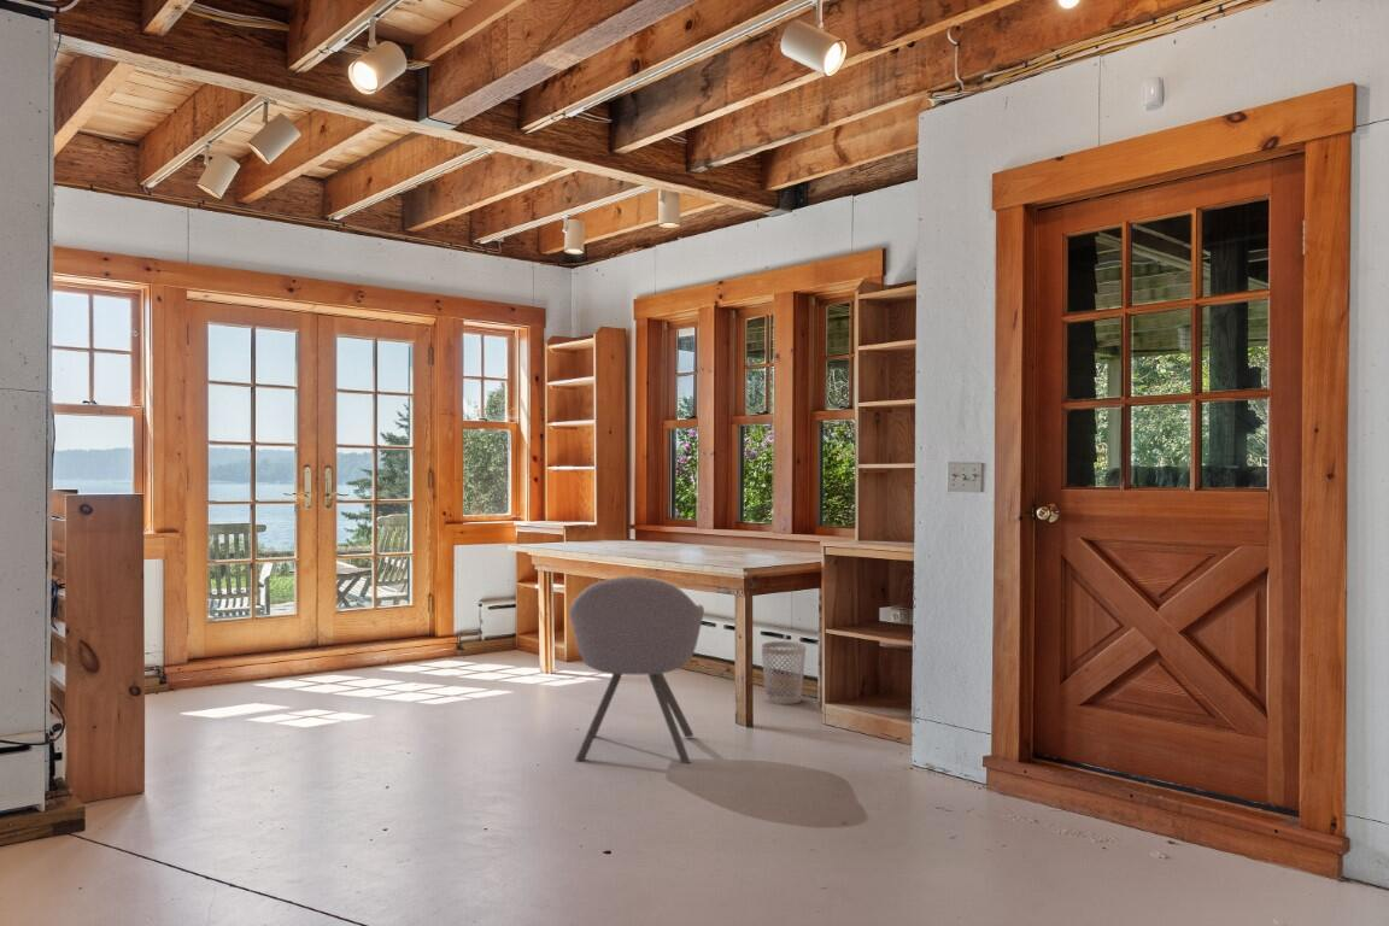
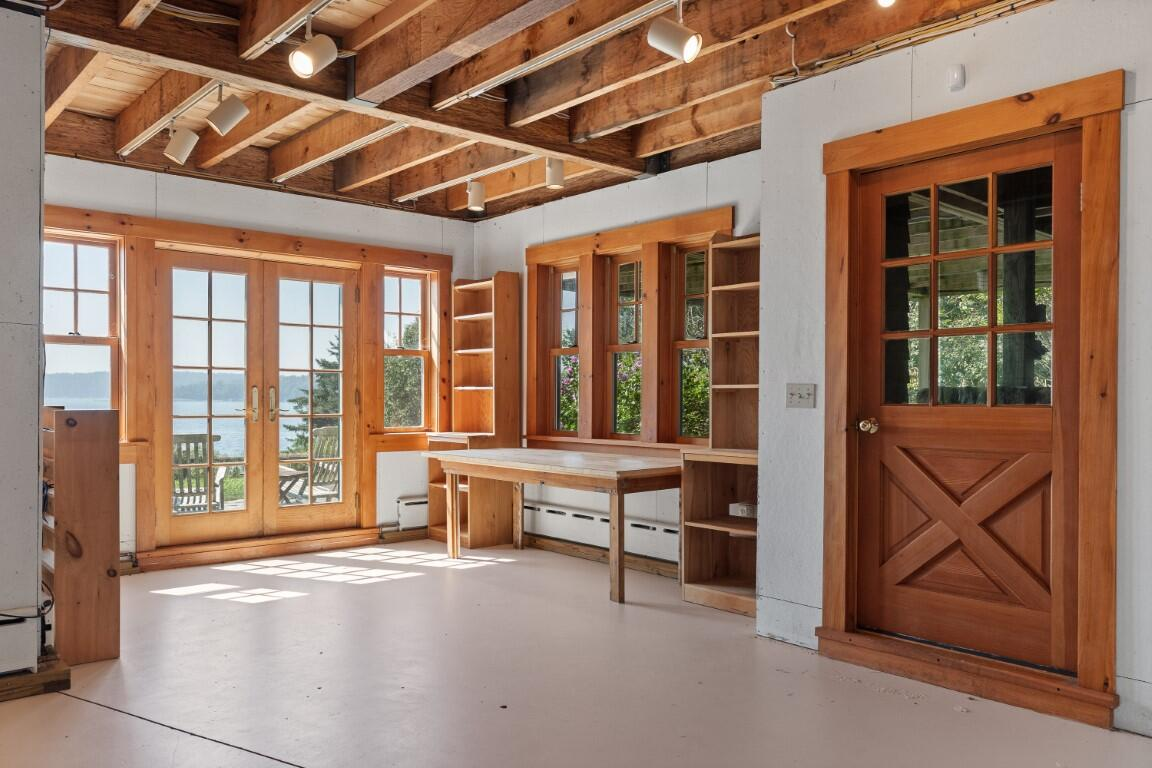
- wastebasket [761,640,807,705]
- chair [568,575,705,764]
